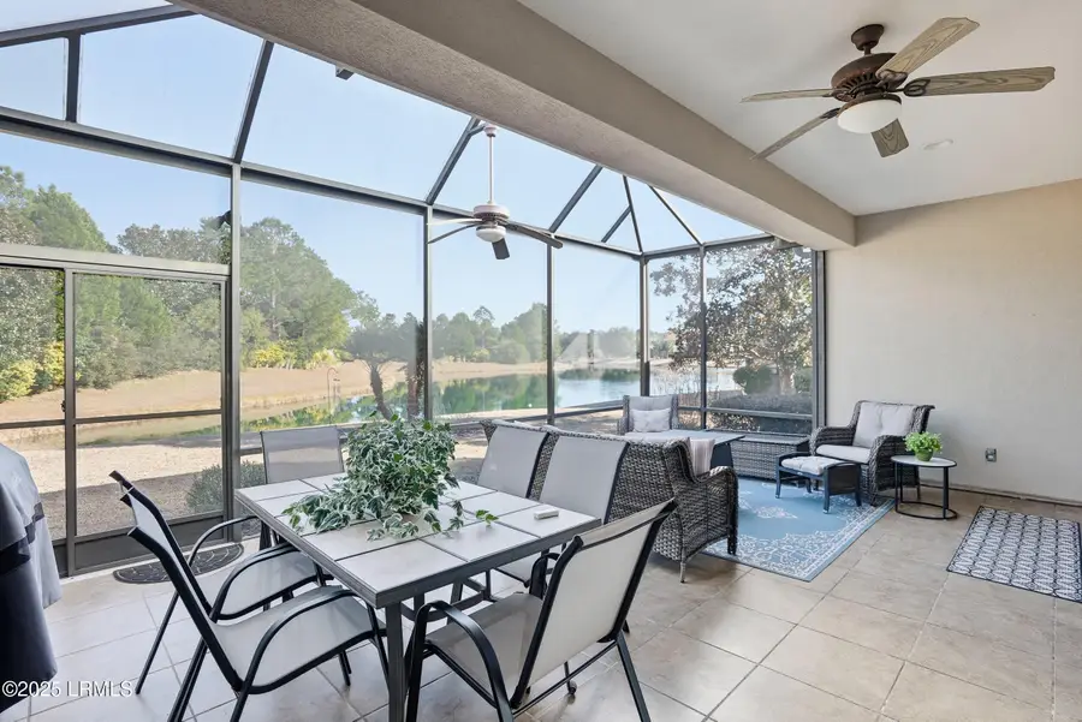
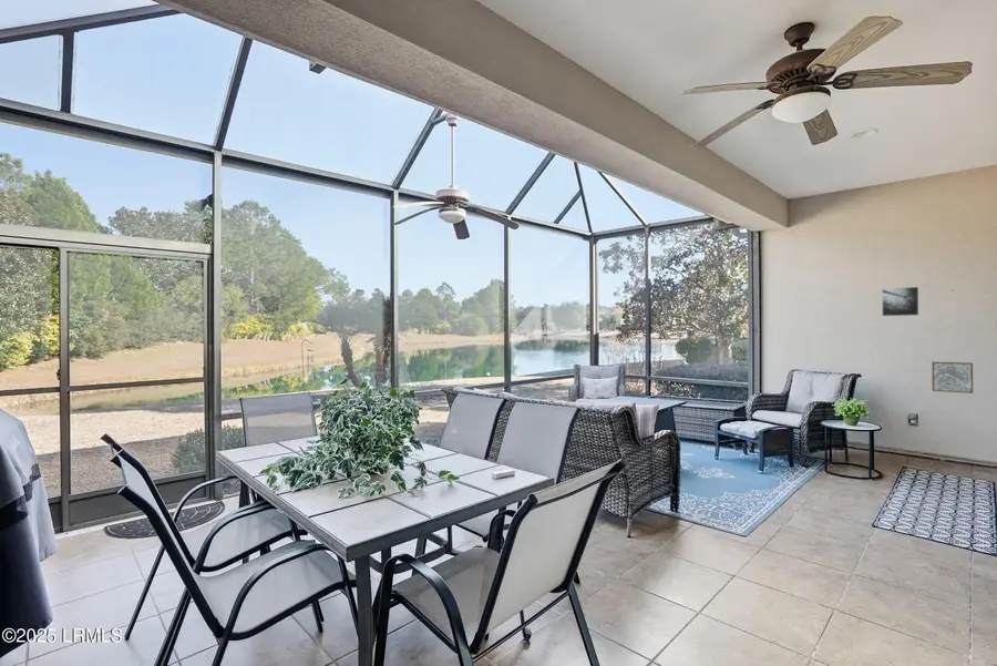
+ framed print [881,286,921,317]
+ wall art [931,360,974,395]
